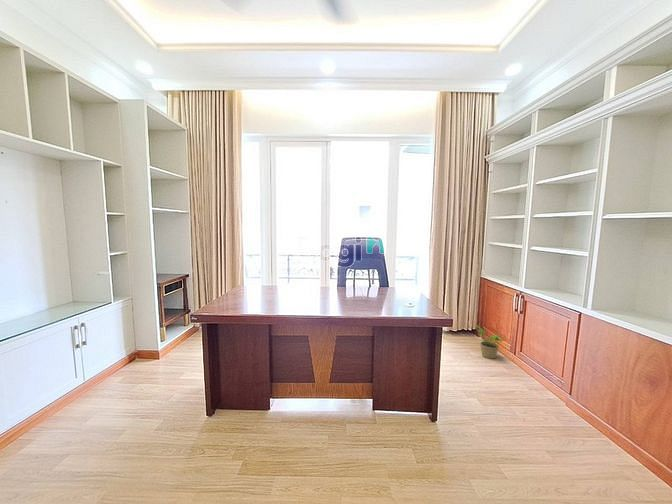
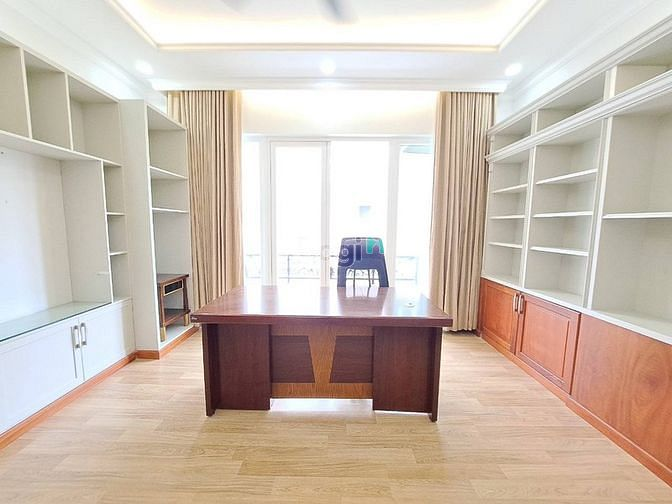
- potted plant [475,324,505,360]
